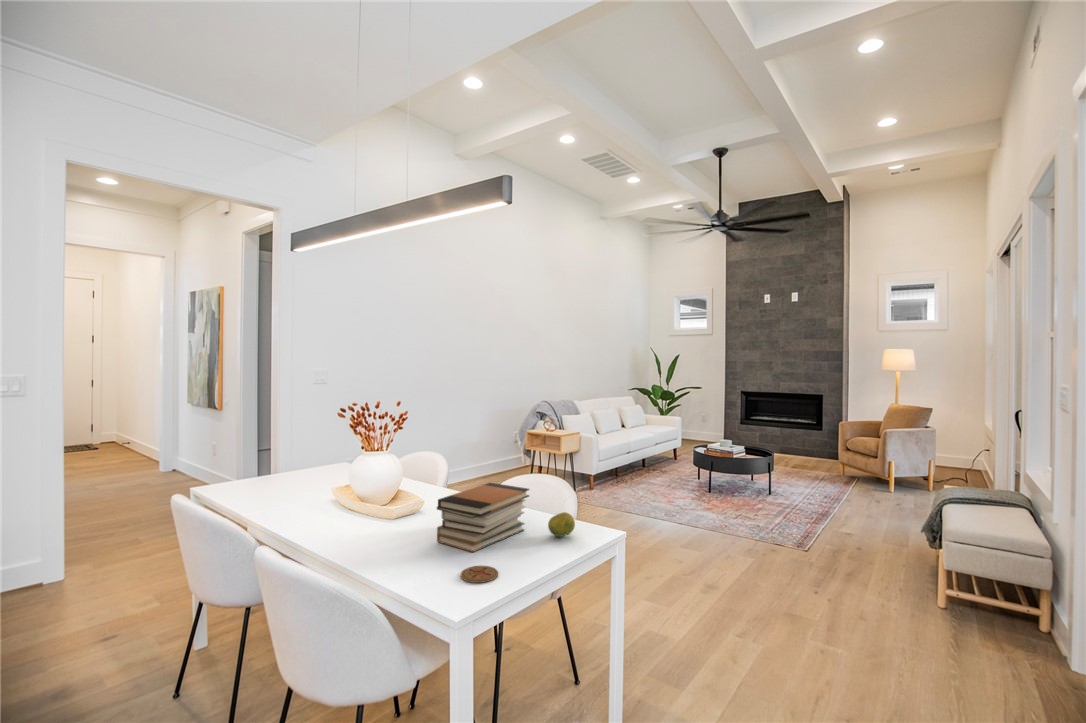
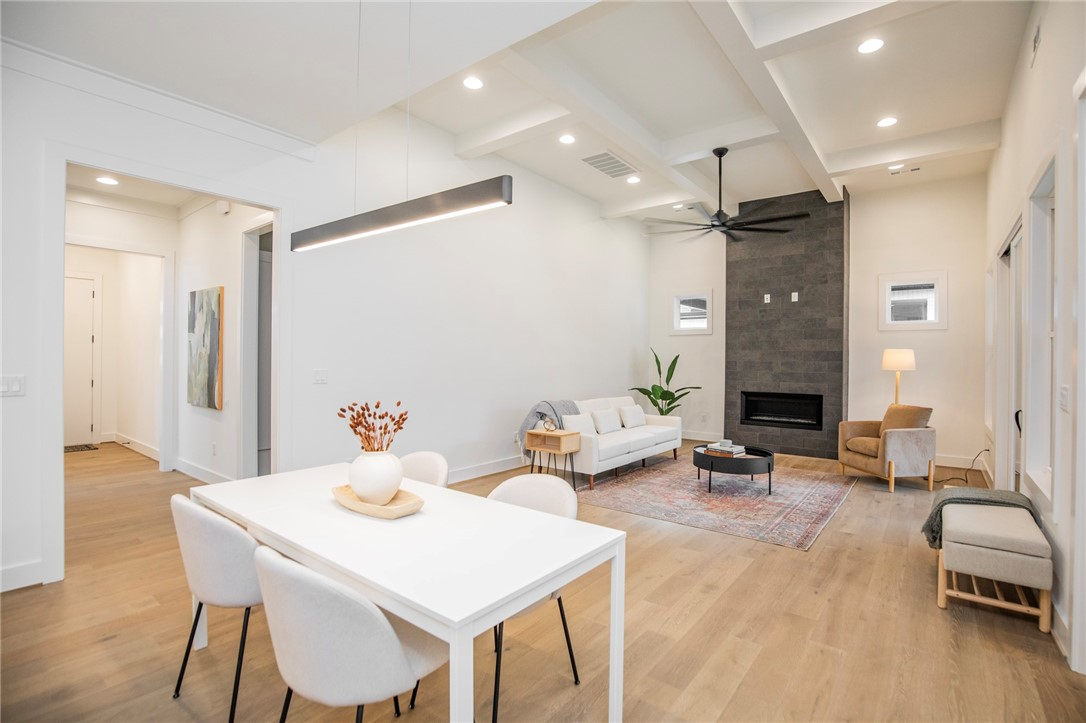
- fruit [547,511,576,538]
- coaster [460,565,499,584]
- book stack [436,482,531,553]
